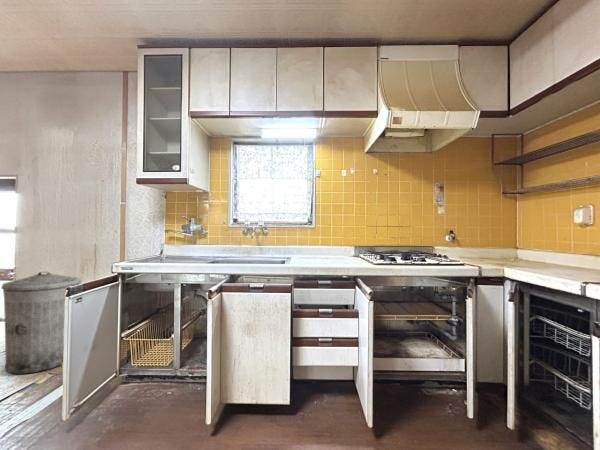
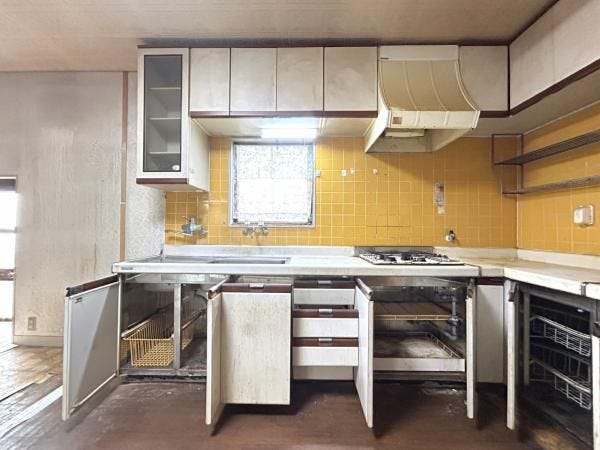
- trash can [0,271,83,374]
